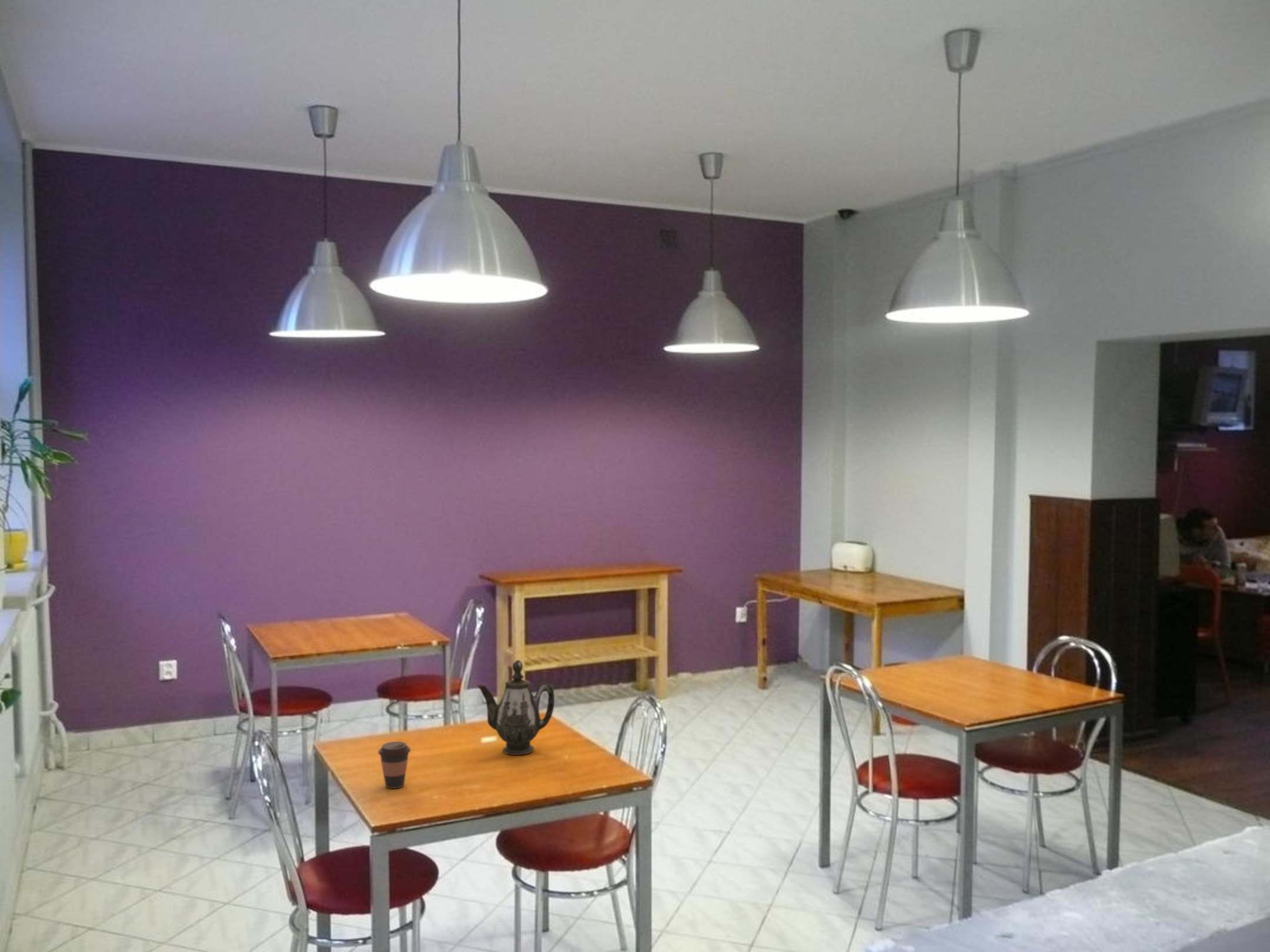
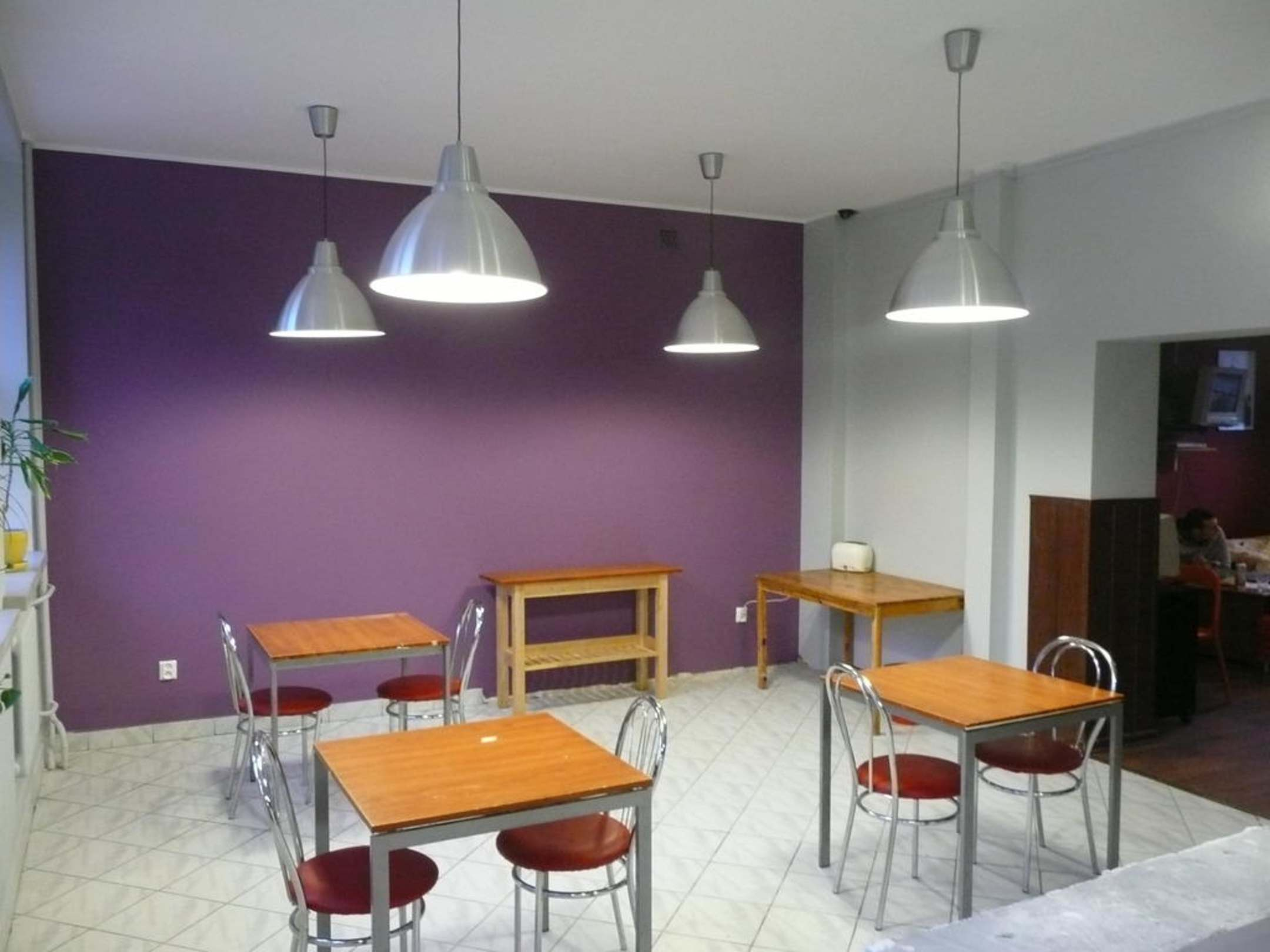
- coffee cup [377,741,412,789]
- teapot [476,659,555,756]
